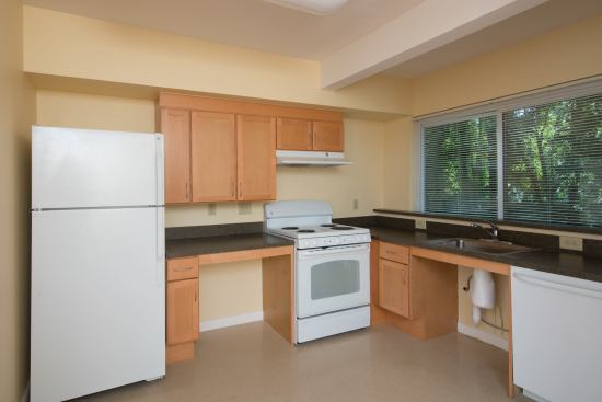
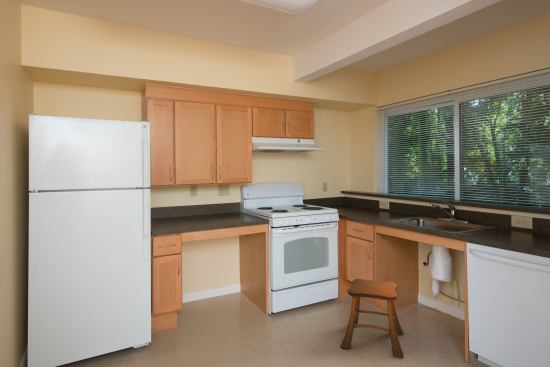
+ stool [340,278,405,360]
